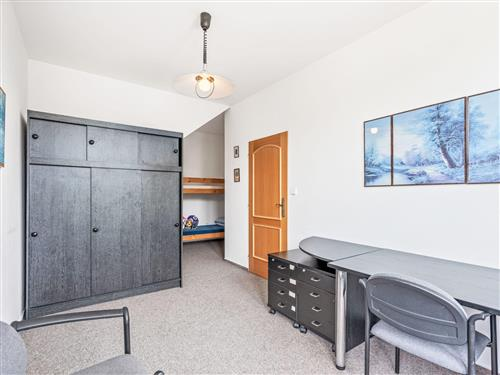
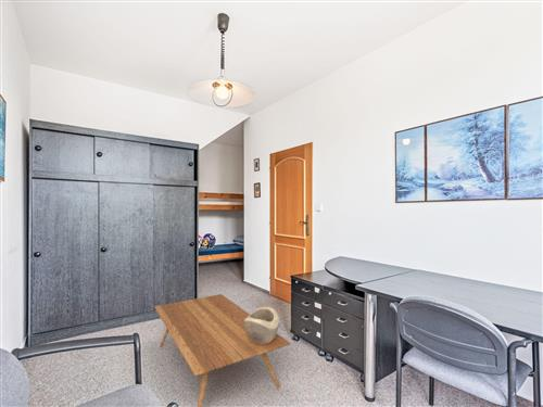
+ coffee table [153,293,291,407]
+ decorative bowl [243,306,280,345]
